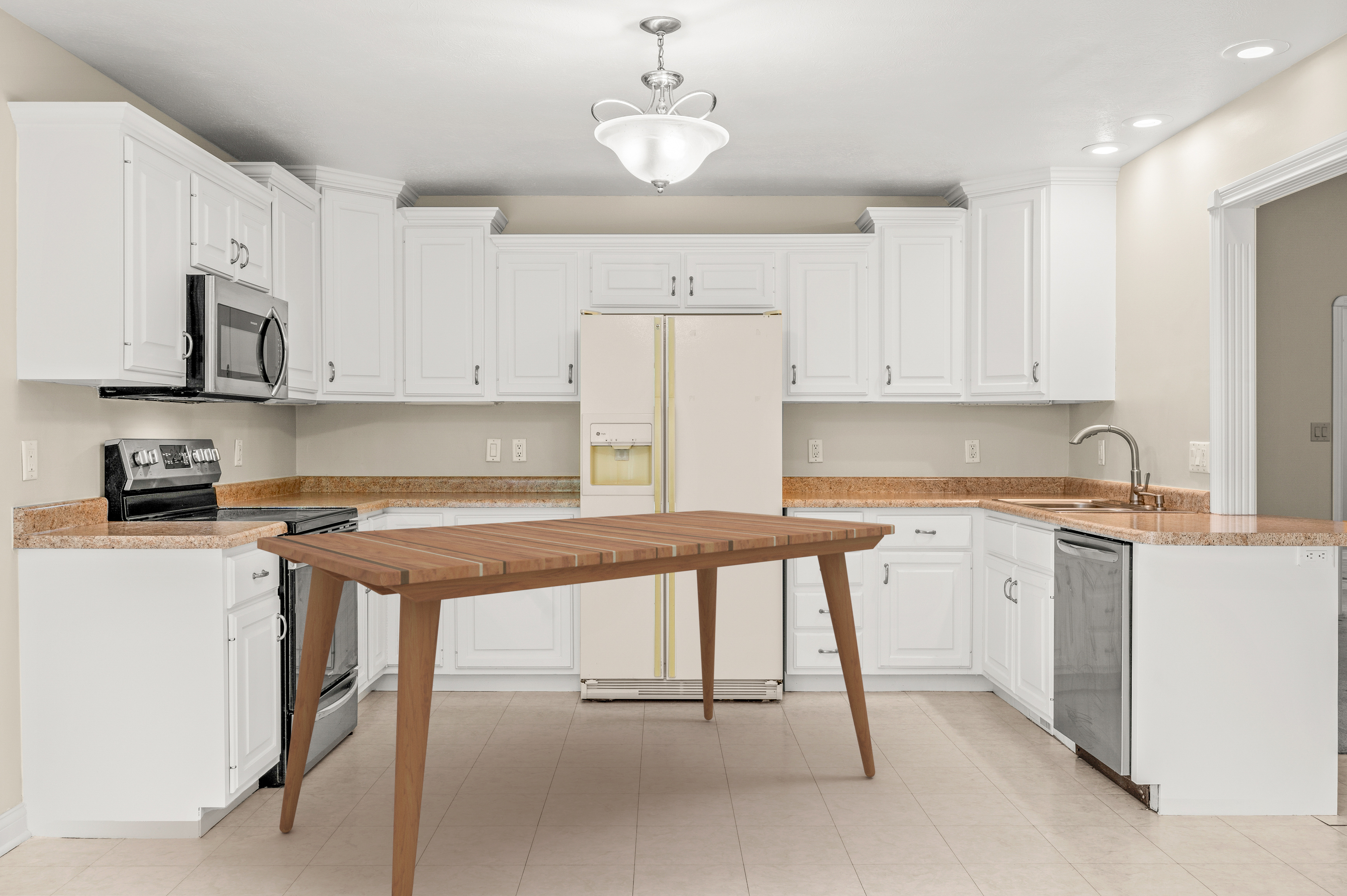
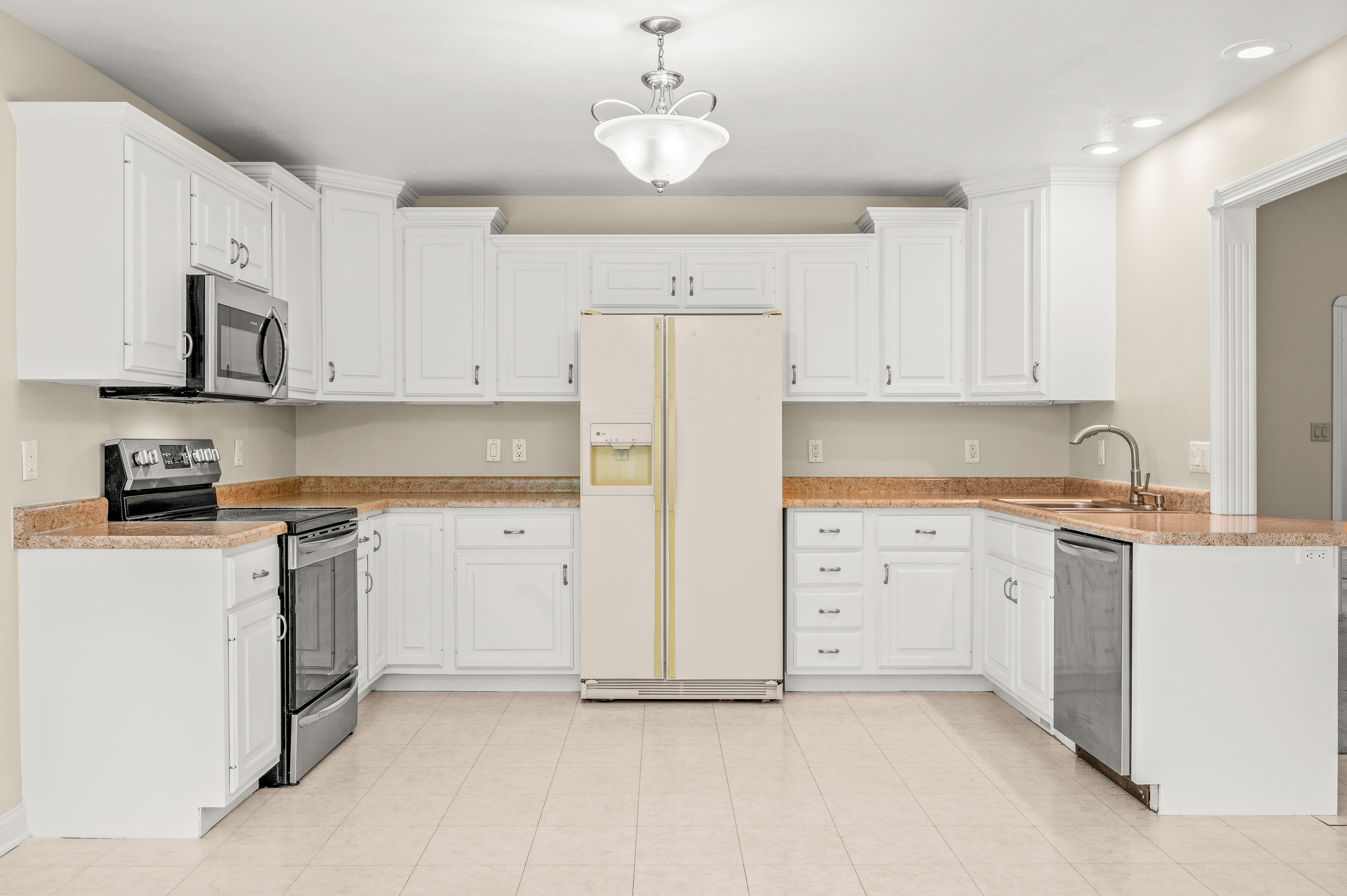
- dining table [257,510,895,896]
